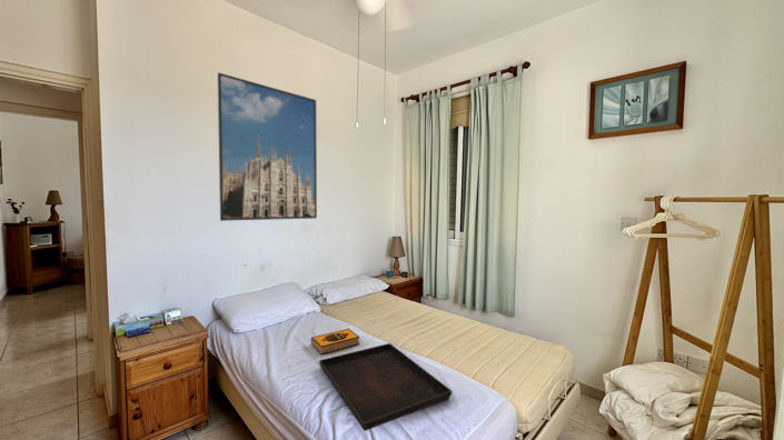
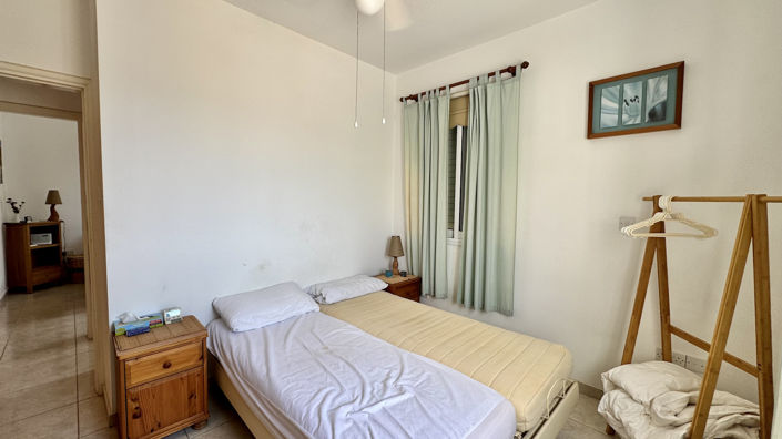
- serving tray [318,342,453,432]
- hardback book [310,328,360,356]
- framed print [217,71,318,222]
